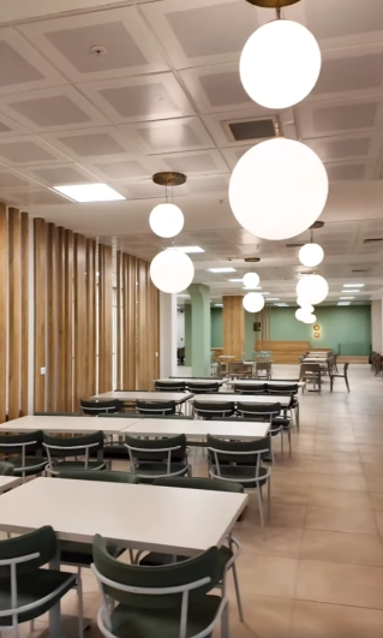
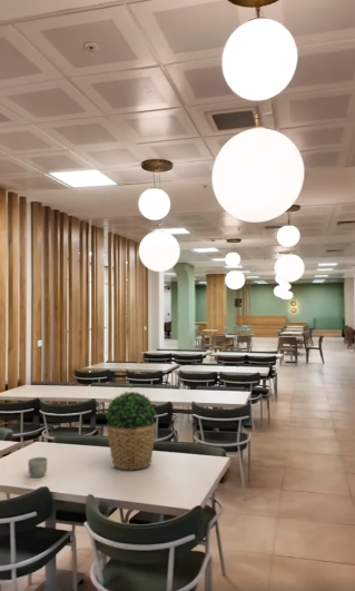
+ potted plant [105,391,158,471]
+ mug [27,456,48,479]
